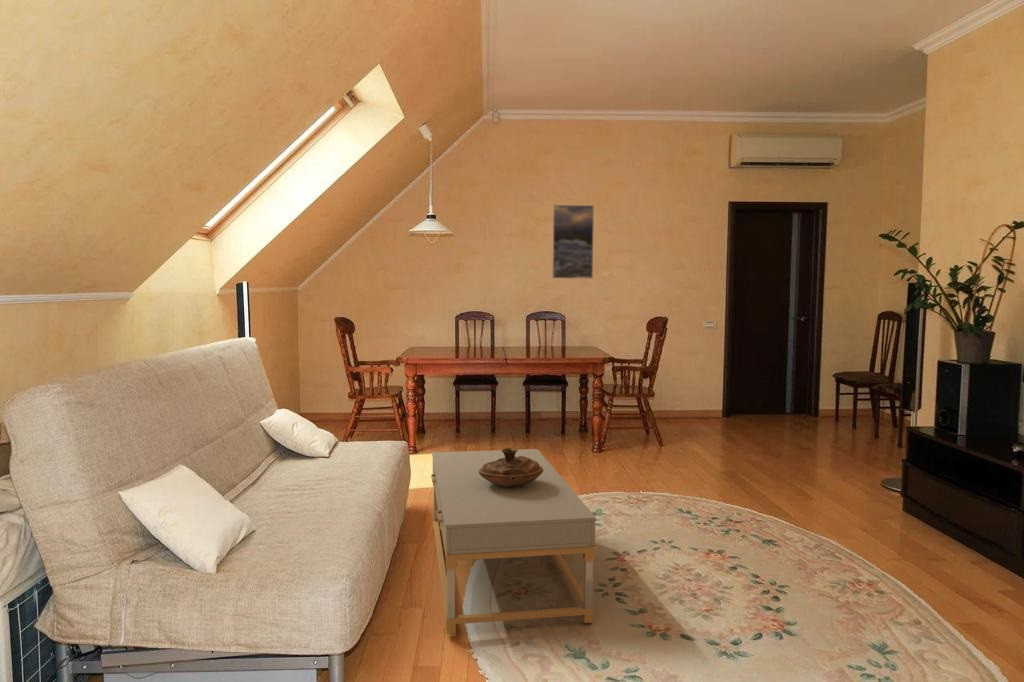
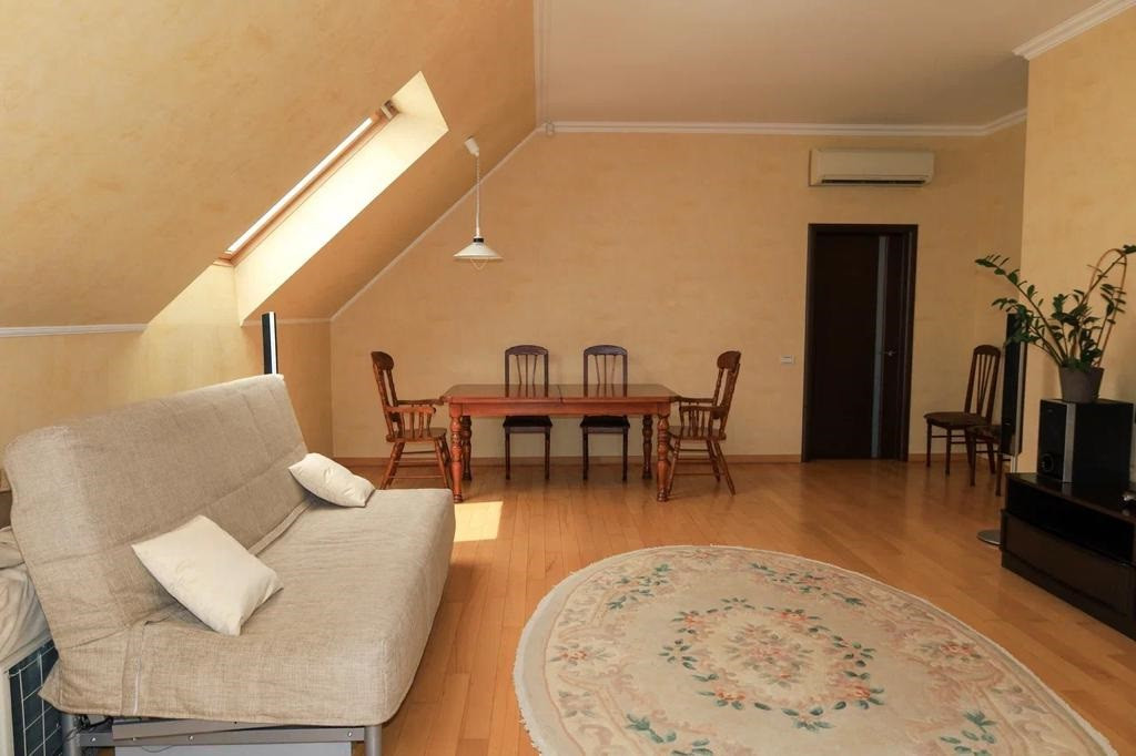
- decorative bowl [479,447,543,487]
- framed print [551,204,595,280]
- coffee table [430,448,597,635]
